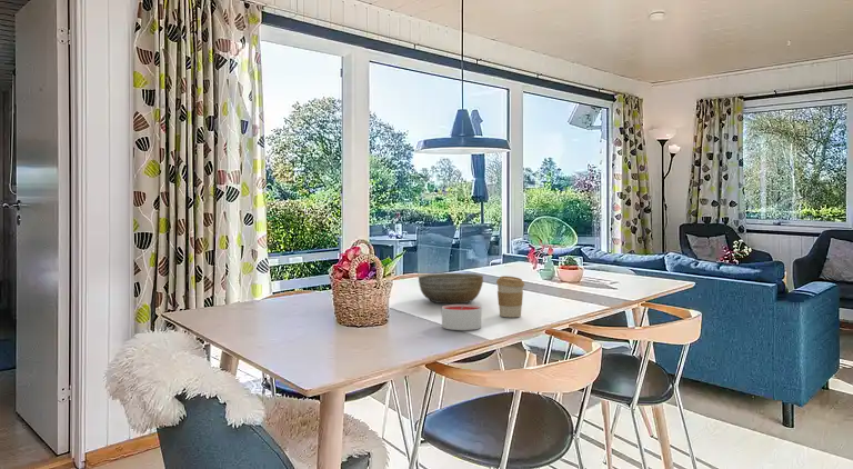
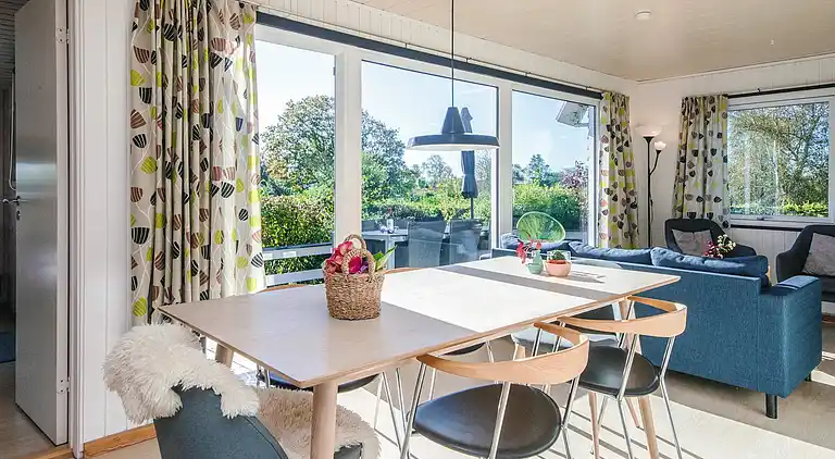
- bowl [417,272,484,305]
- candle [441,303,482,331]
- coffee cup [495,275,525,318]
